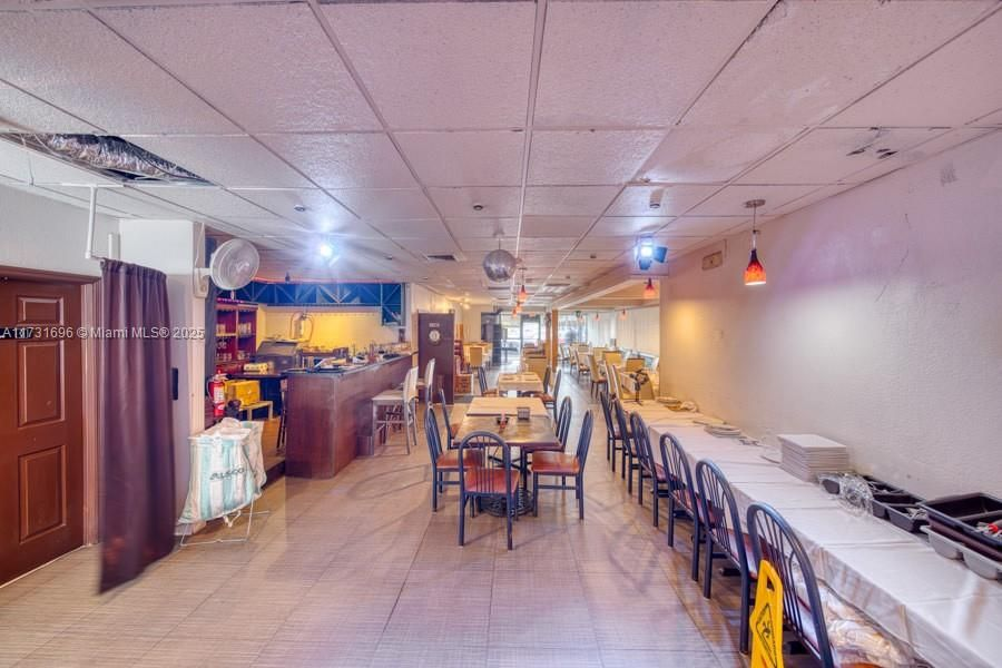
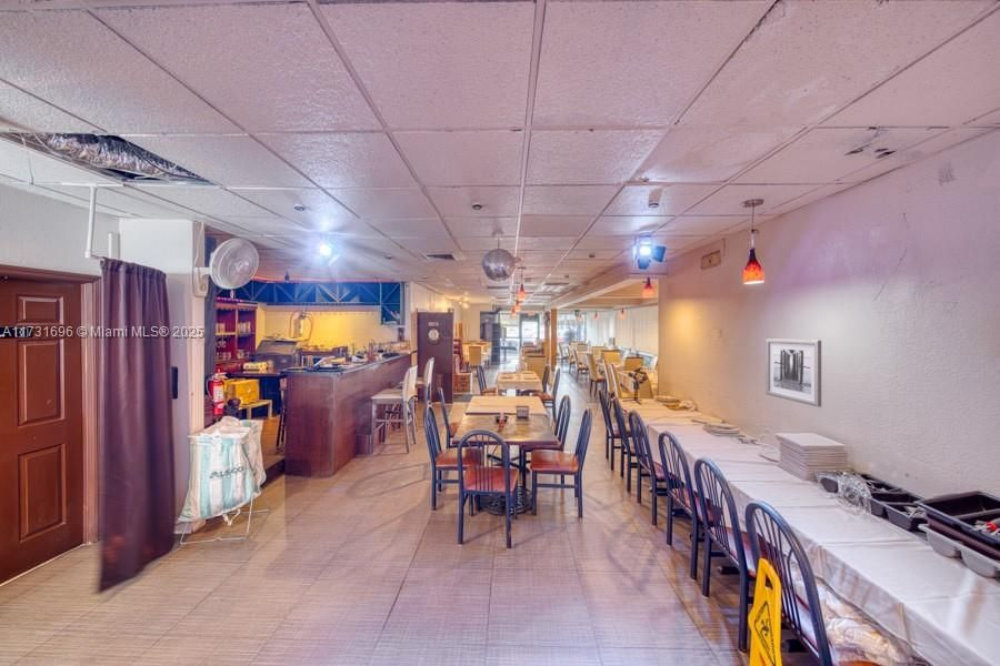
+ wall art [764,337,822,408]
